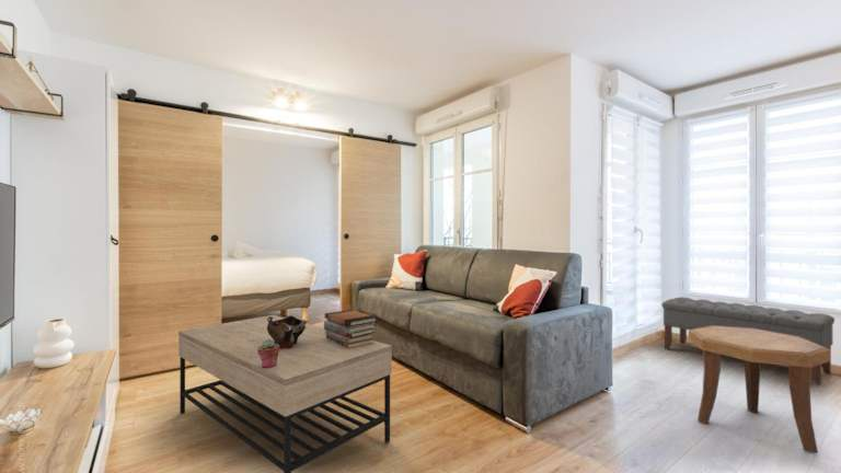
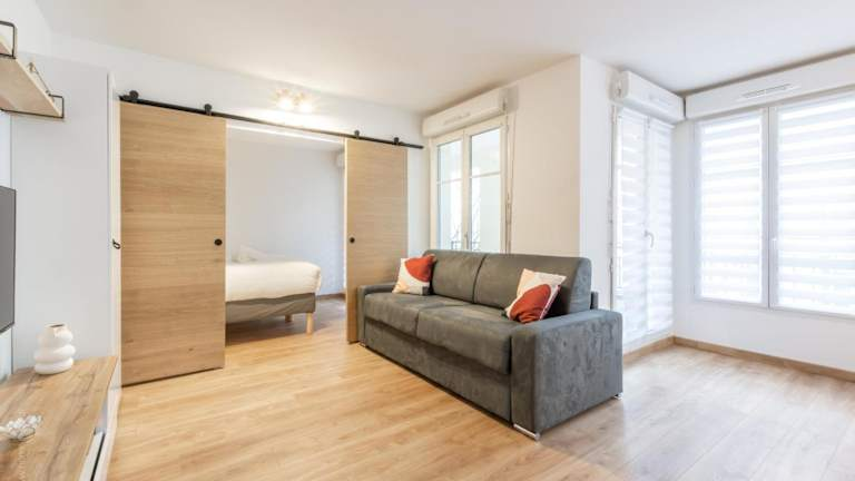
- book stack [323,309,378,349]
- bench [660,296,836,385]
- coffee table [177,314,393,473]
- side table [688,326,832,454]
- decorative bowl [267,314,309,349]
- potted succulent [257,339,279,368]
